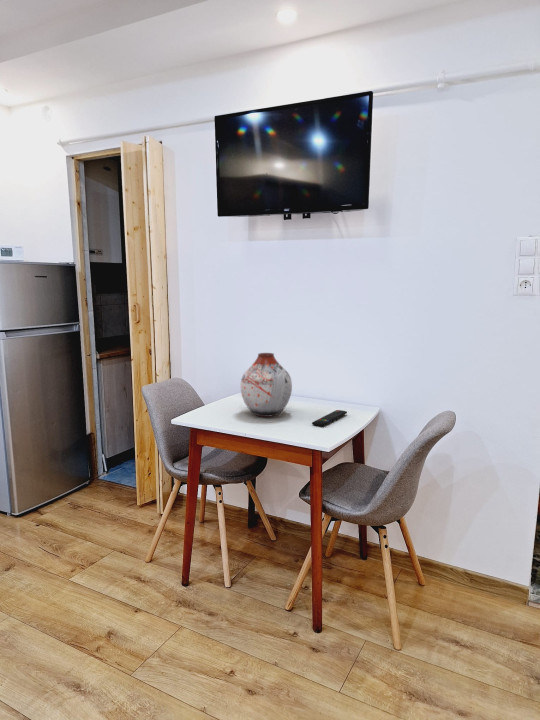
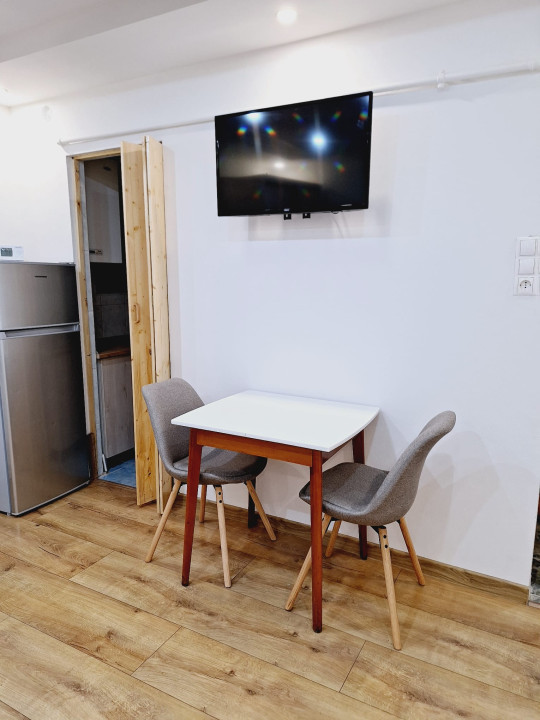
- remote control [311,409,348,428]
- vase [240,352,293,418]
